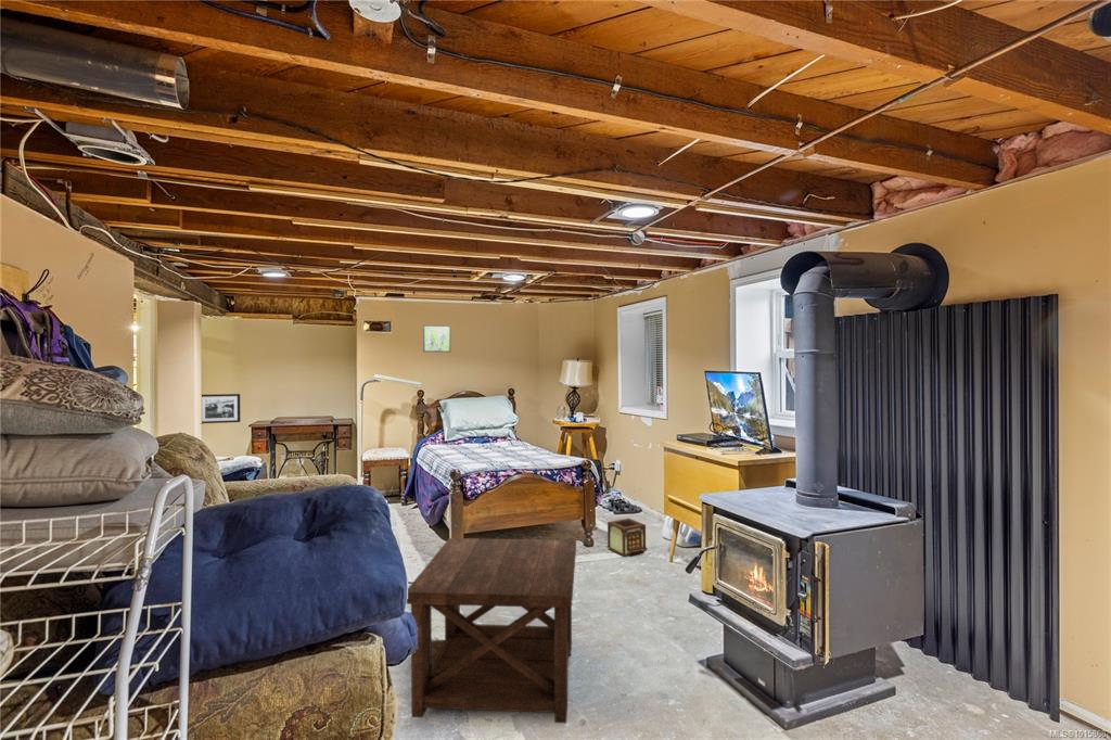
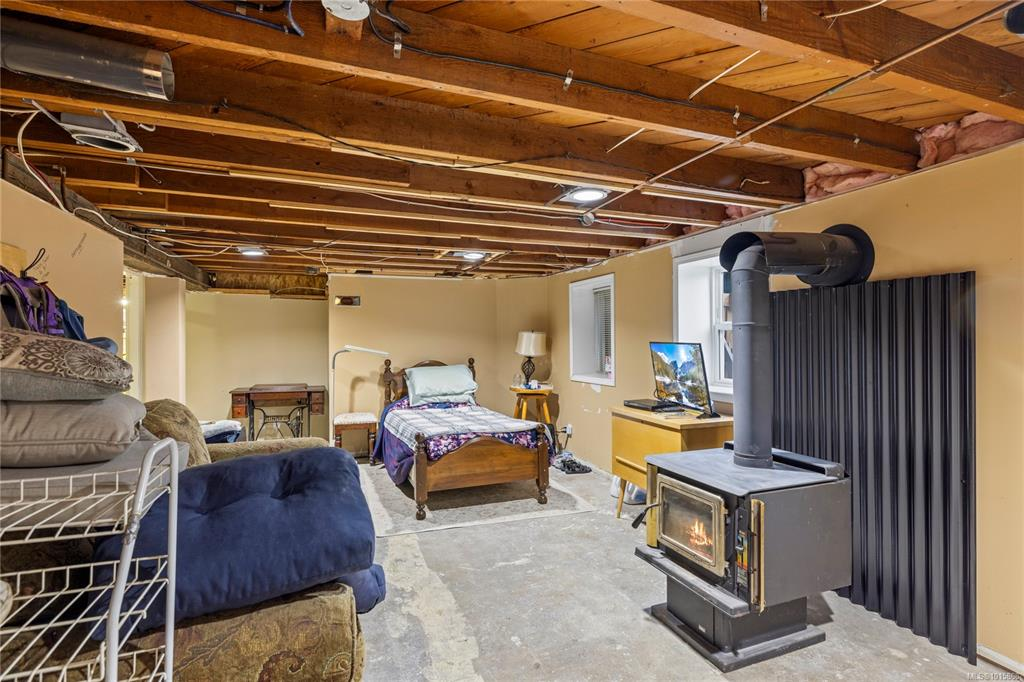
- lantern [606,518,647,558]
- side table [406,537,577,724]
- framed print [422,324,451,354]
- picture frame [201,393,241,424]
